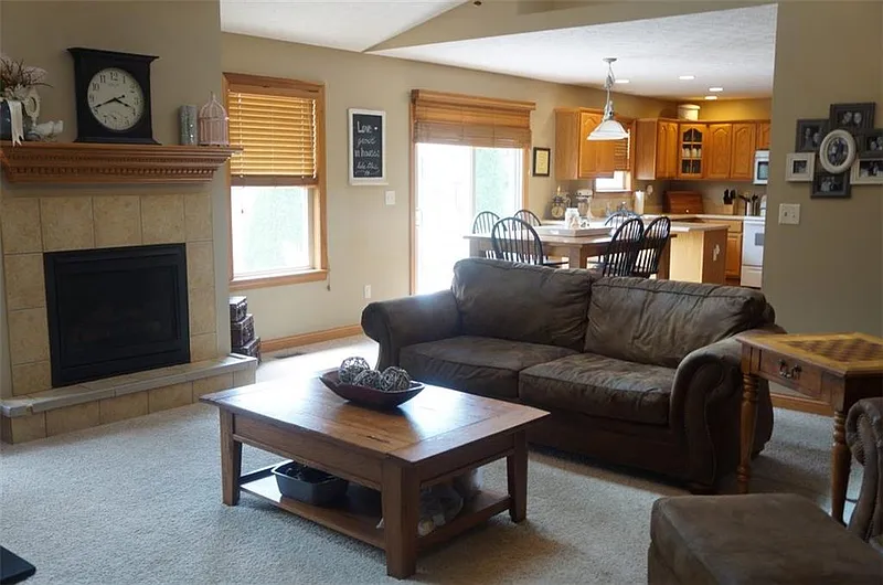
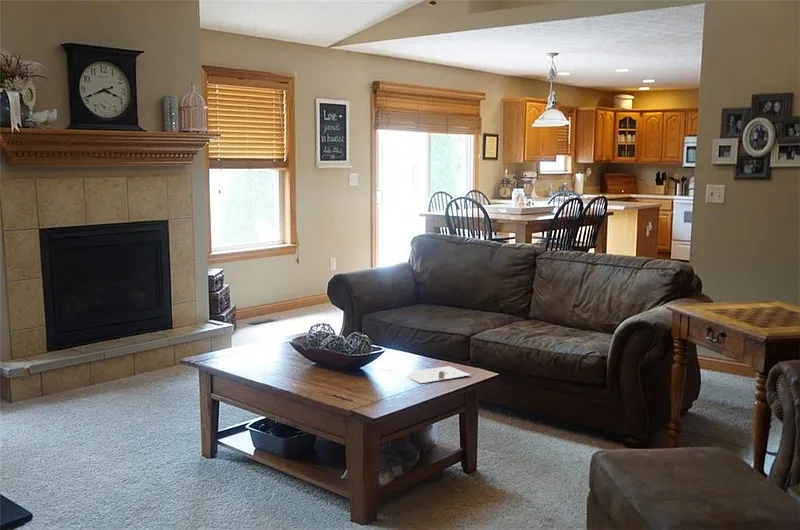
+ architectural model [405,365,471,384]
